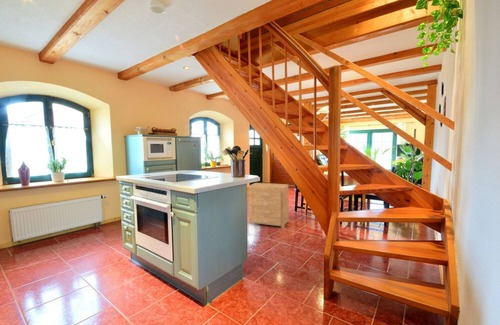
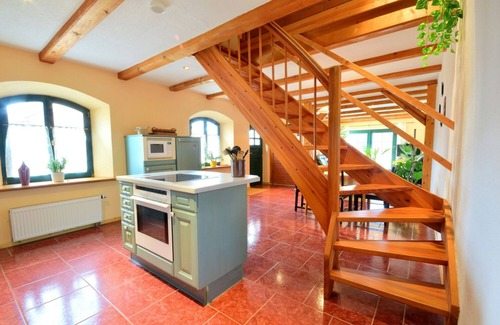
- side table [247,182,290,229]
